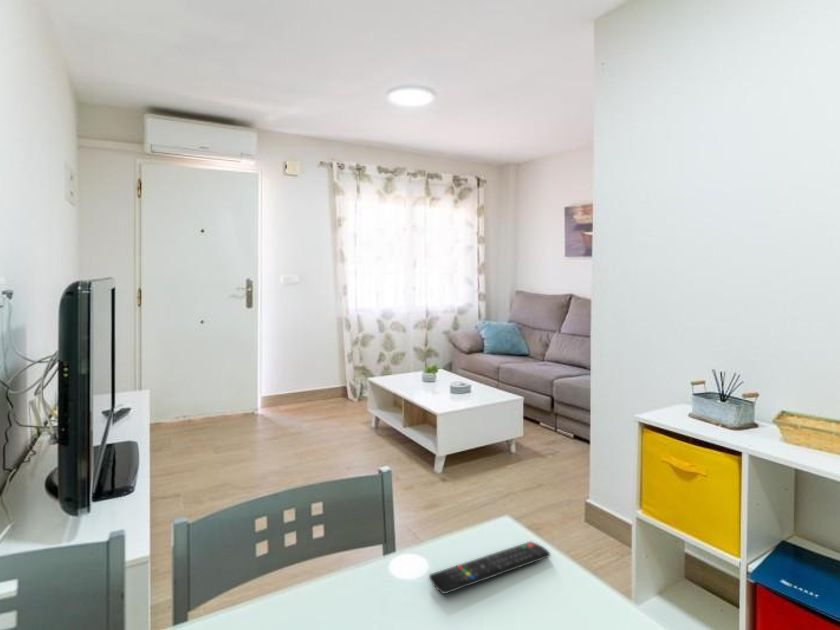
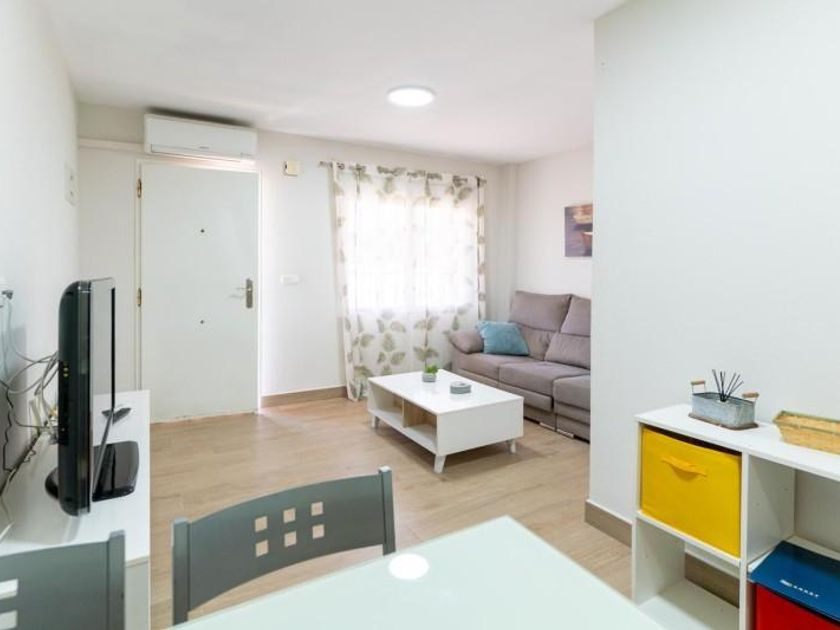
- remote control [428,540,551,595]
